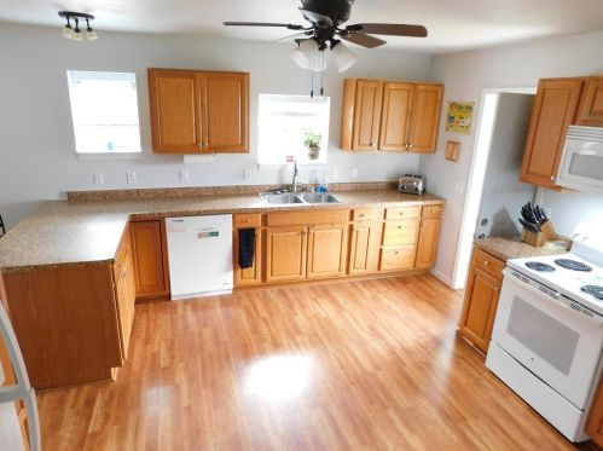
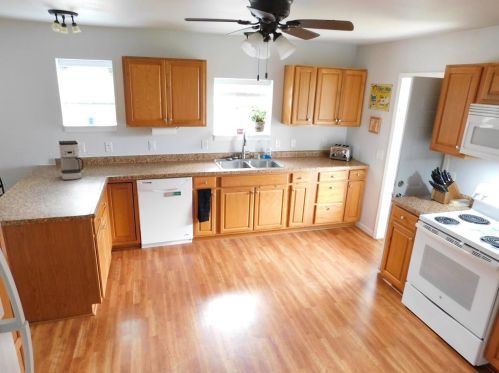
+ coffee maker [58,140,85,181]
